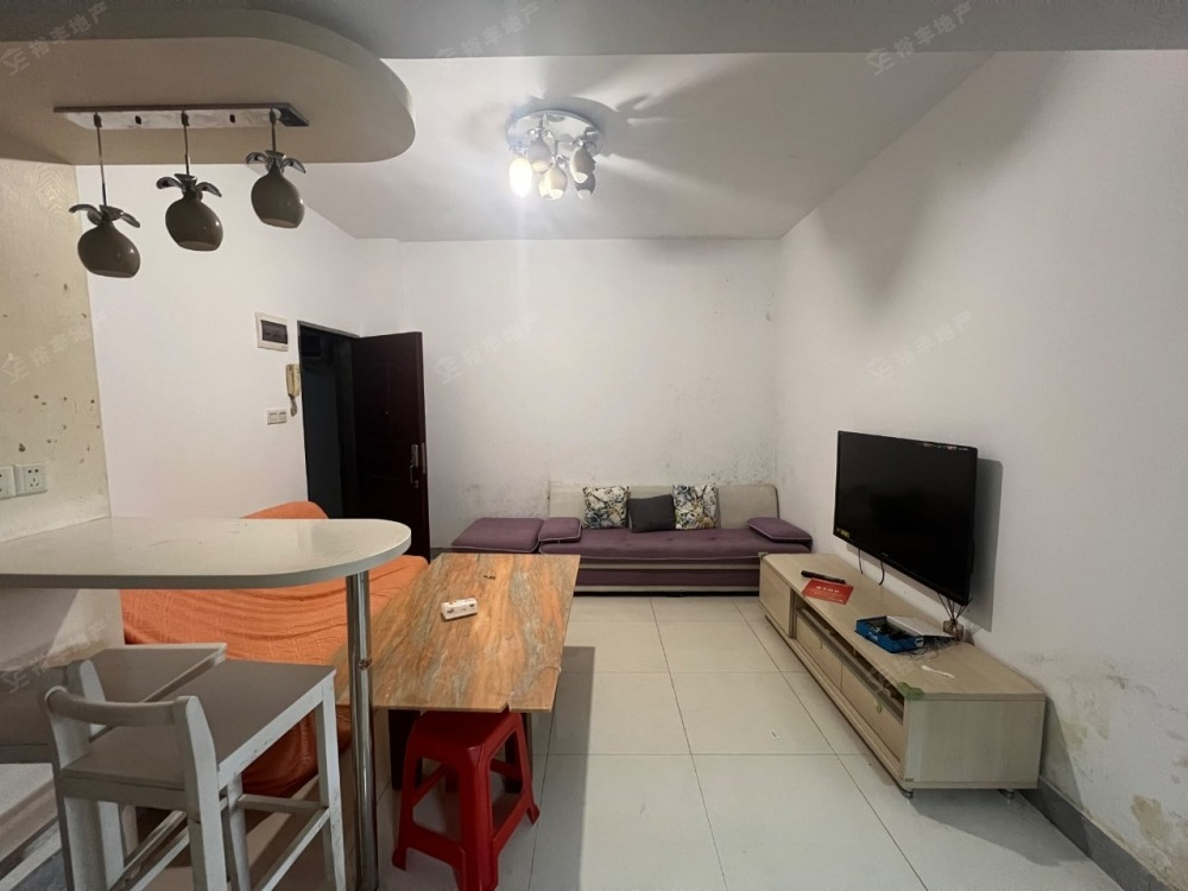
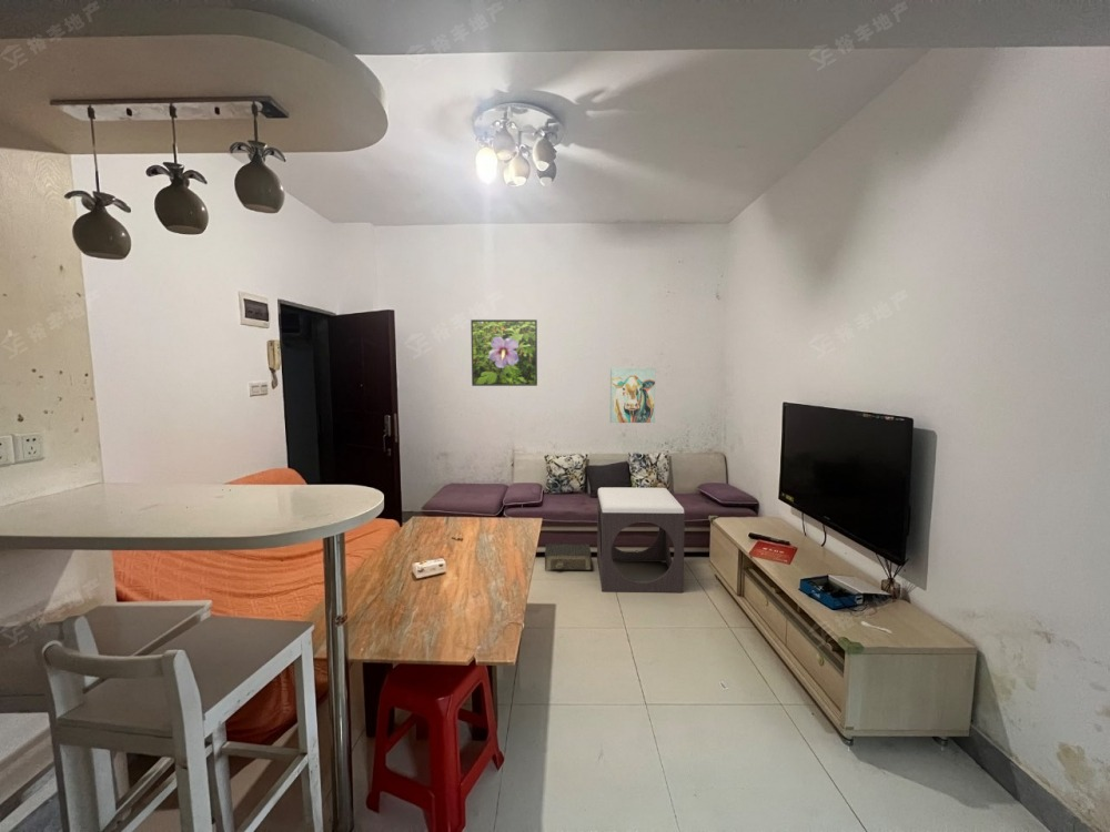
+ wall art [609,367,656,424]
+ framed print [470,318,538,387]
+ footstool [596,486,686,593]
+ speaker [544,542,593,572]
